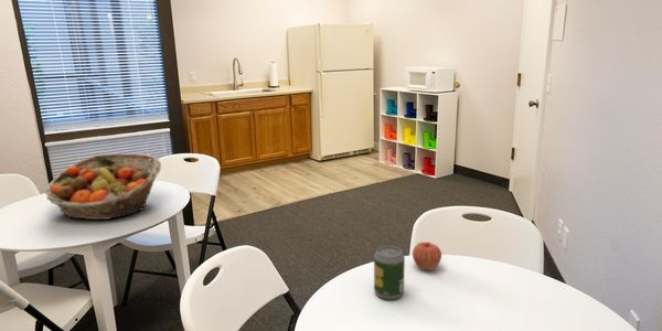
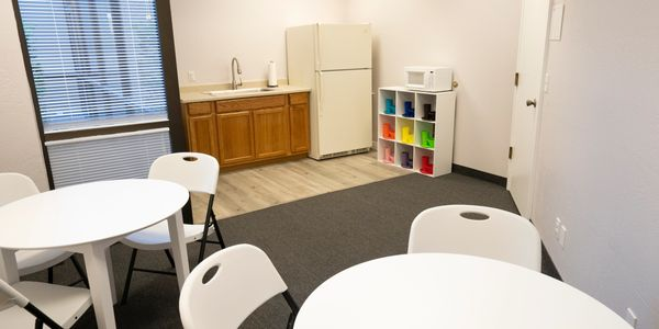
- soda can [373,245,406,301]
- apple [412,241,442,271]
- fruit basket [44,152,162,221]
